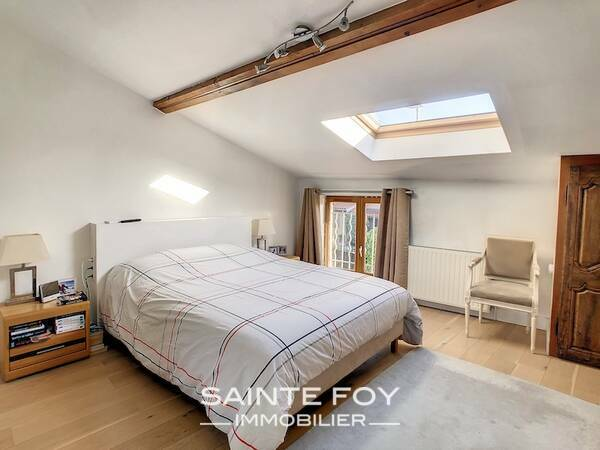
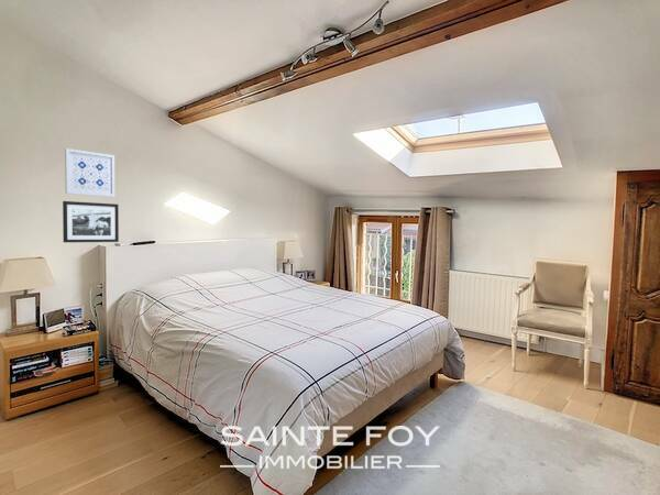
+ picture frame [62,200,120,243]
+ wall art [64,147,116,198]
